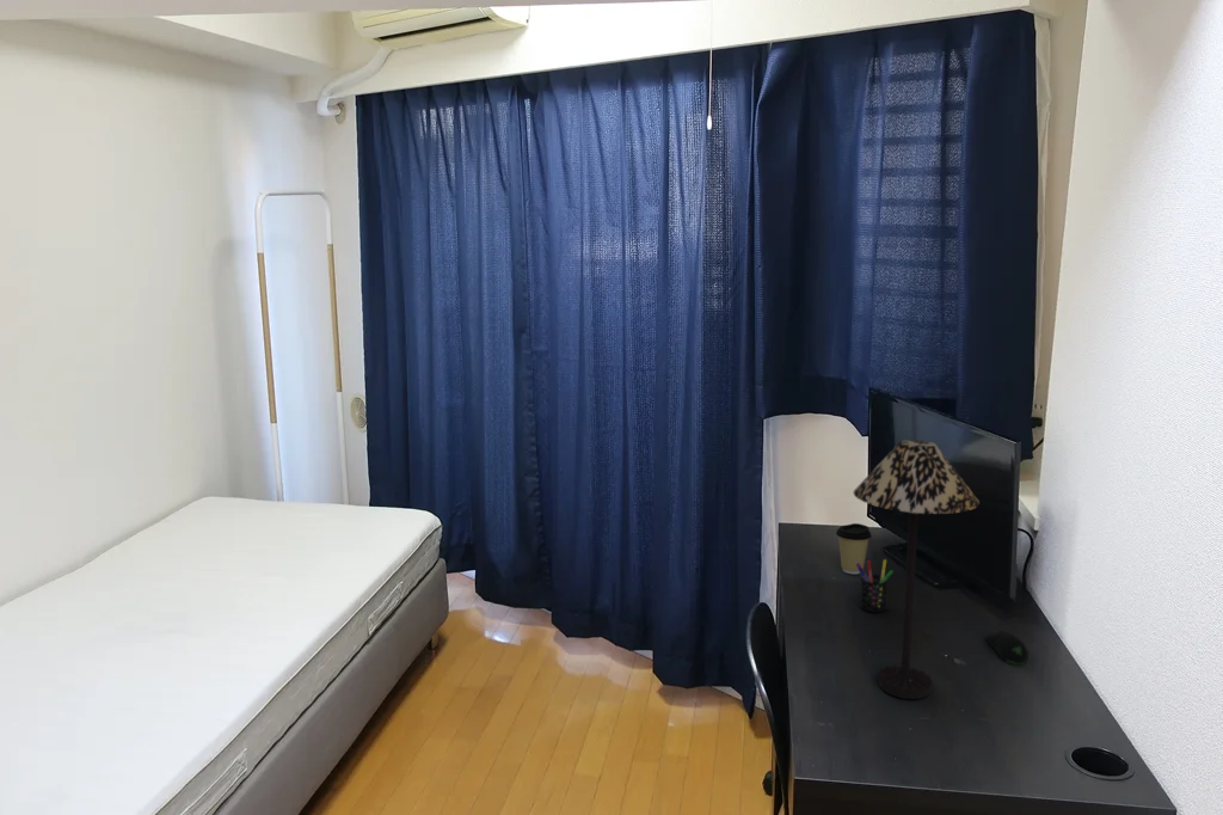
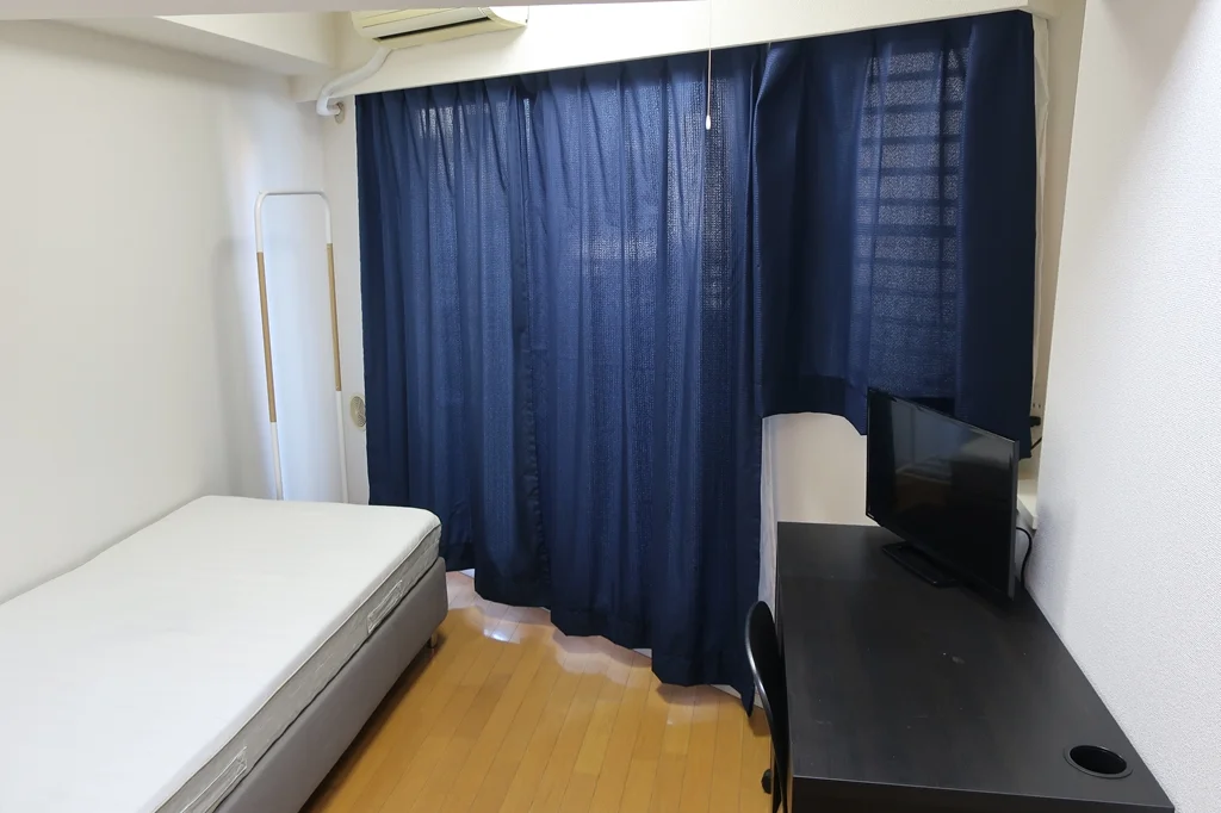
- coffee cup [835,522,873,575]
- pen holder [856,558,895,613]
- computer mouse [985,630,1030,666]
- table lamp [853,439,981,700]
